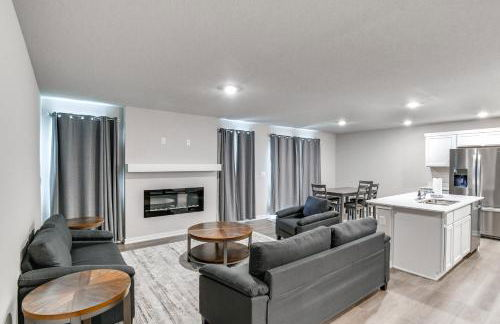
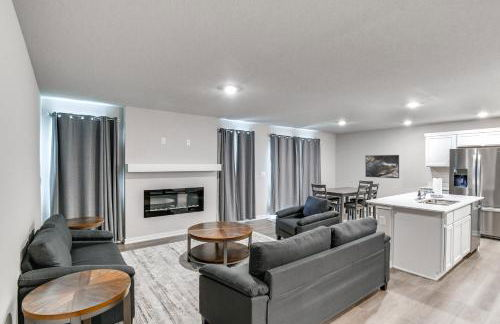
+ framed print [364,154,400,179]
